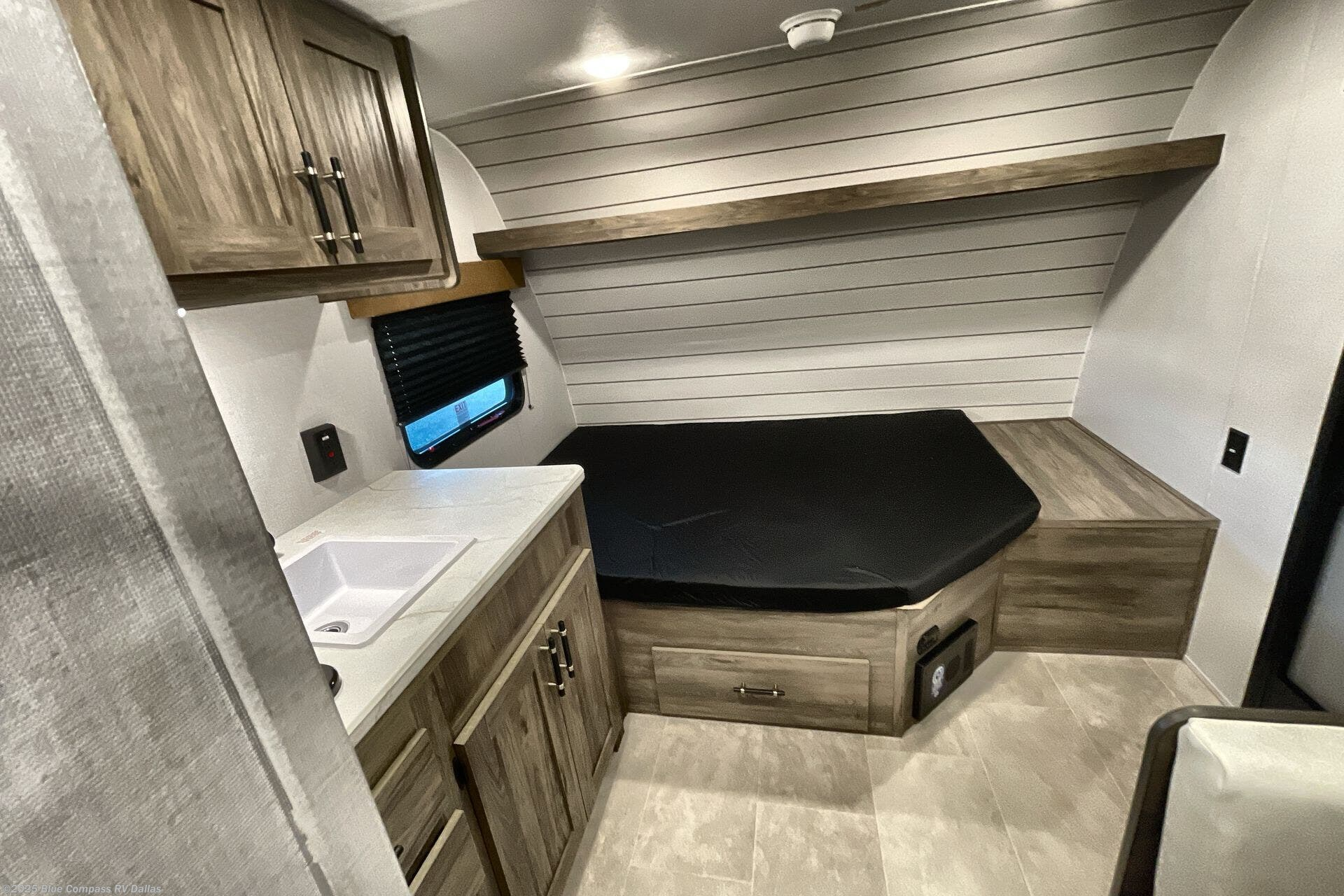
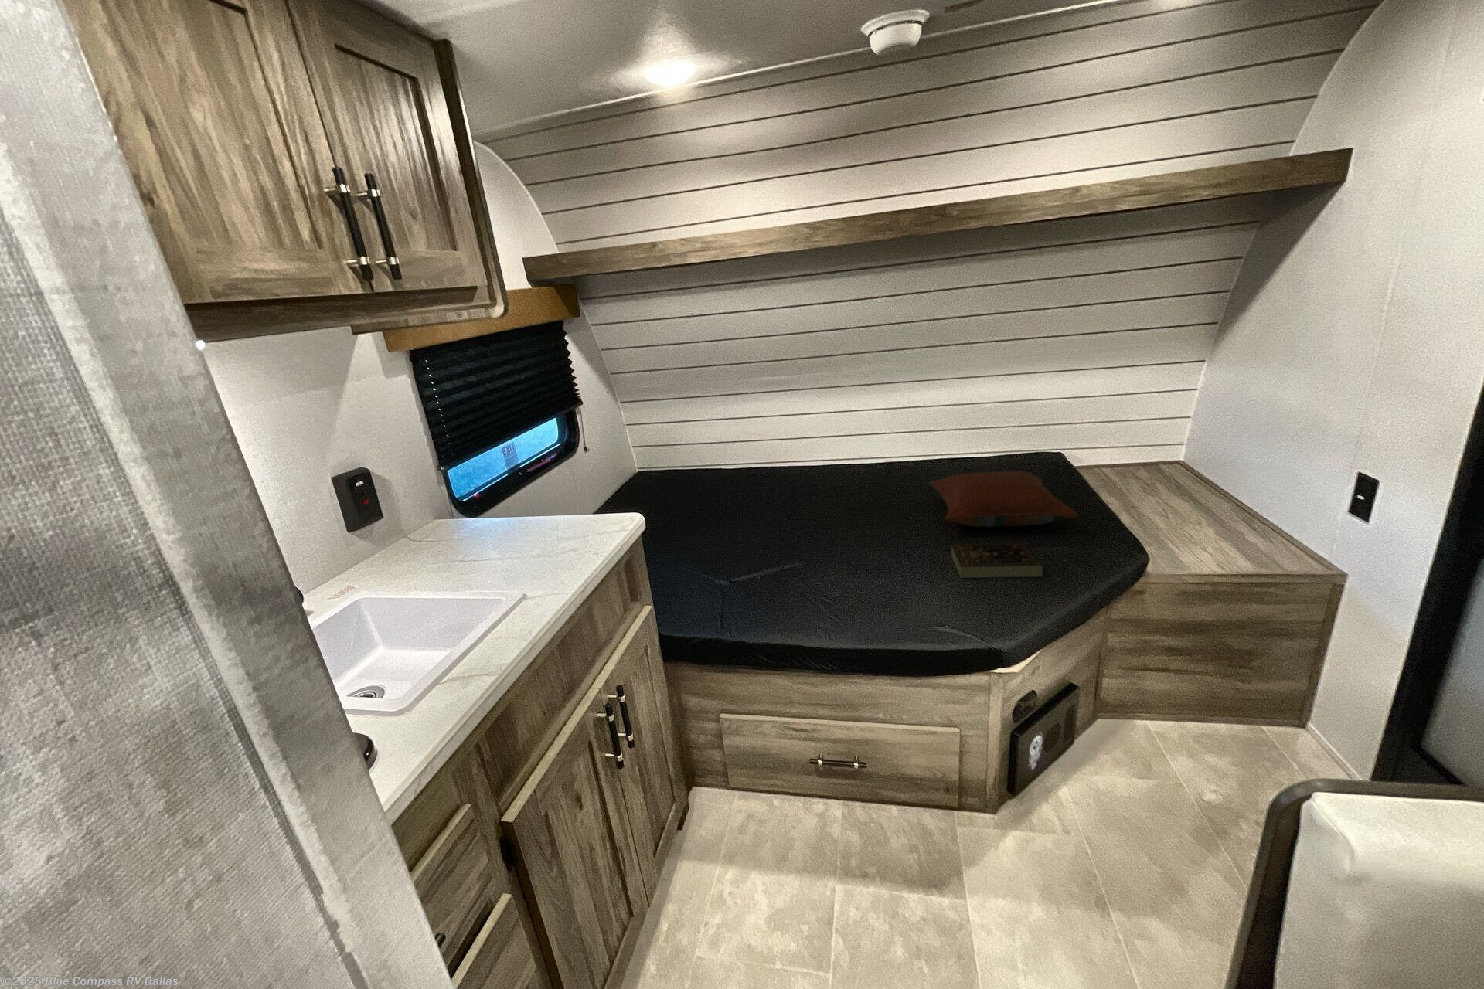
+ book [950,542,1045,578]
+ pillow [929,470,1079,528]
